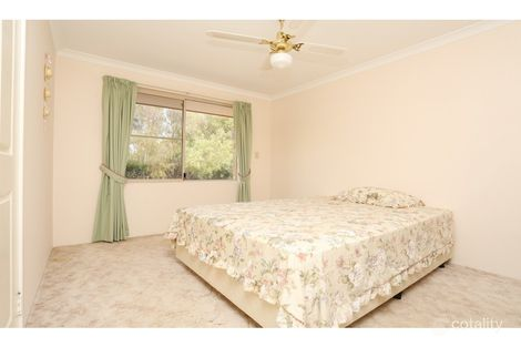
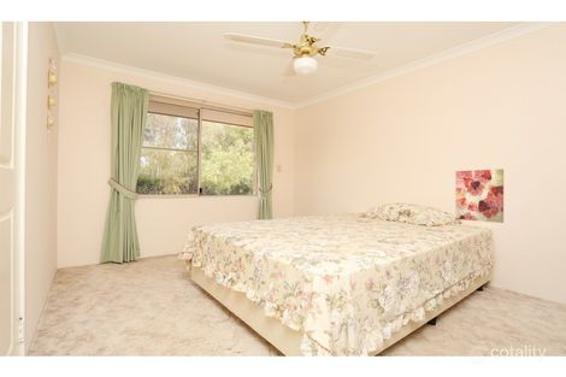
+ wall art [455,167,505,224]
